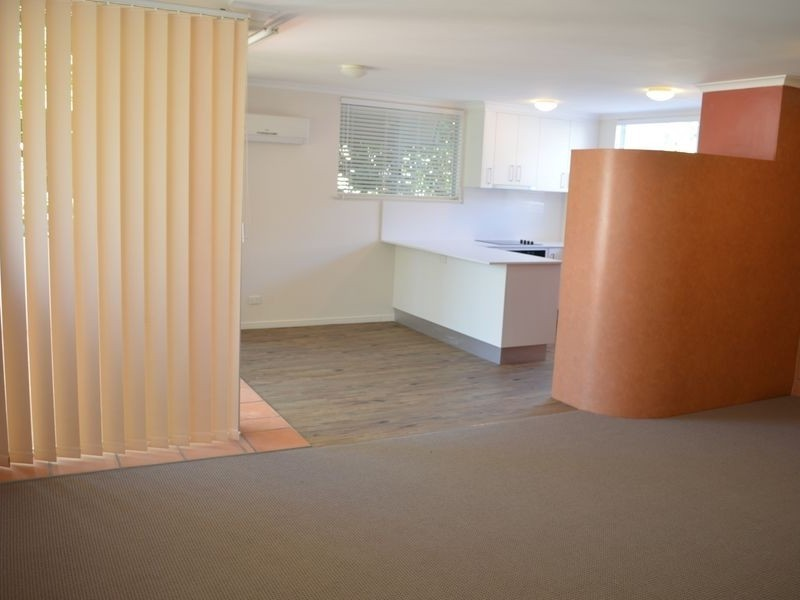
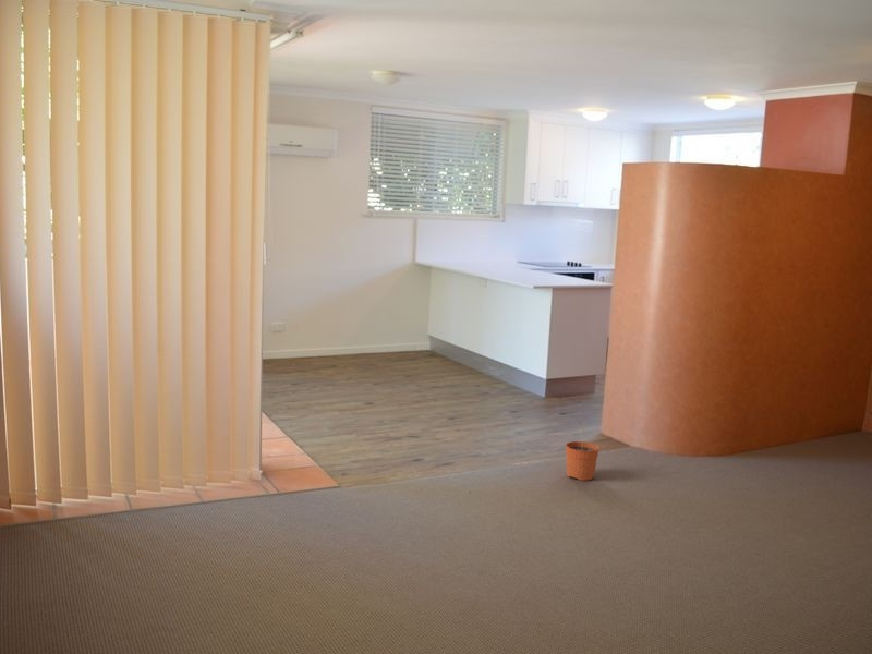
+ plant pot [565,428,601,482]
